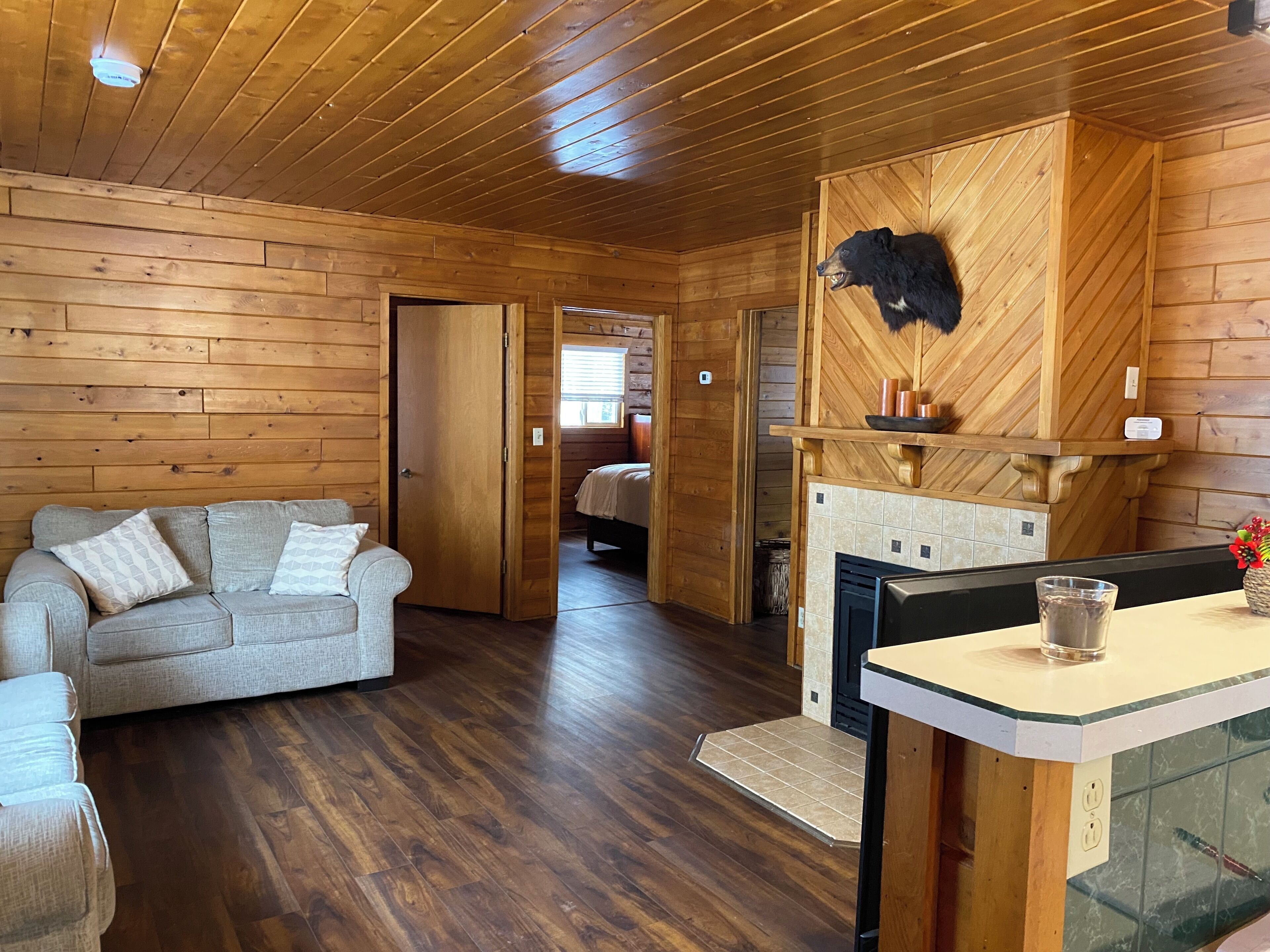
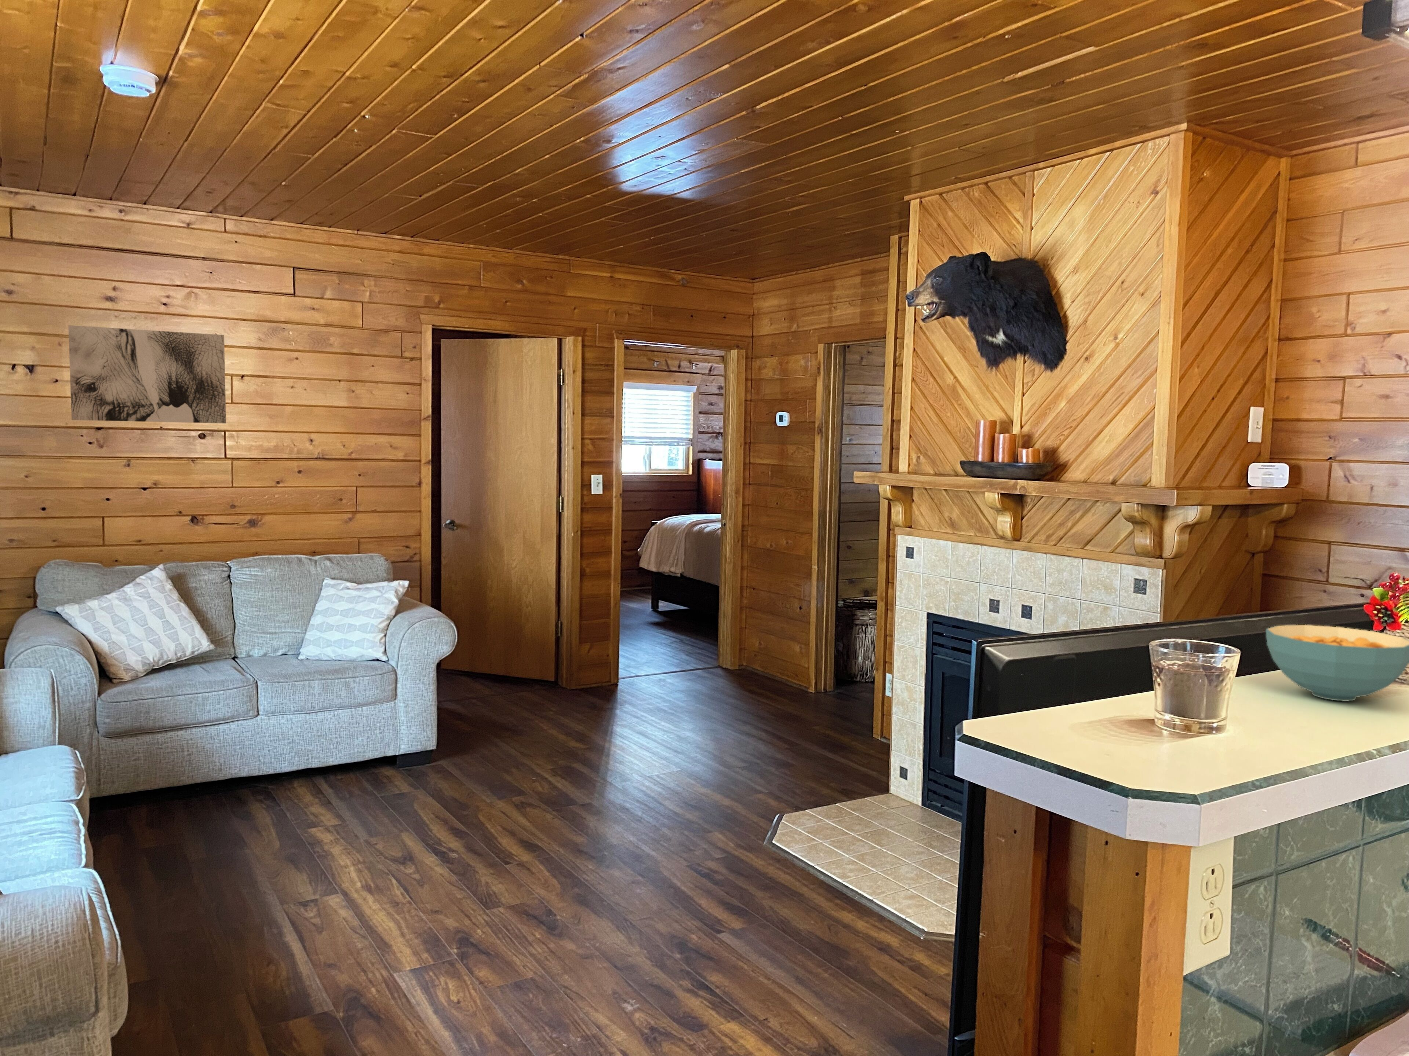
+ wall art [68,325,226,424]
+ cereal bowl [1265,625,1409,701]
